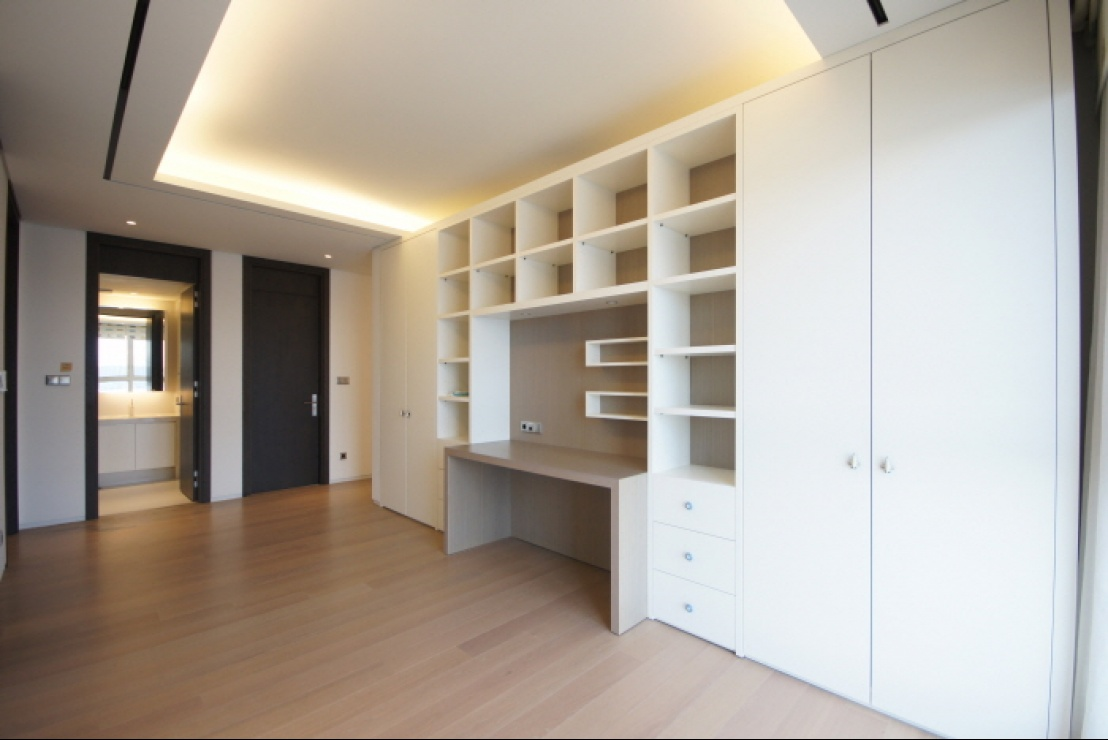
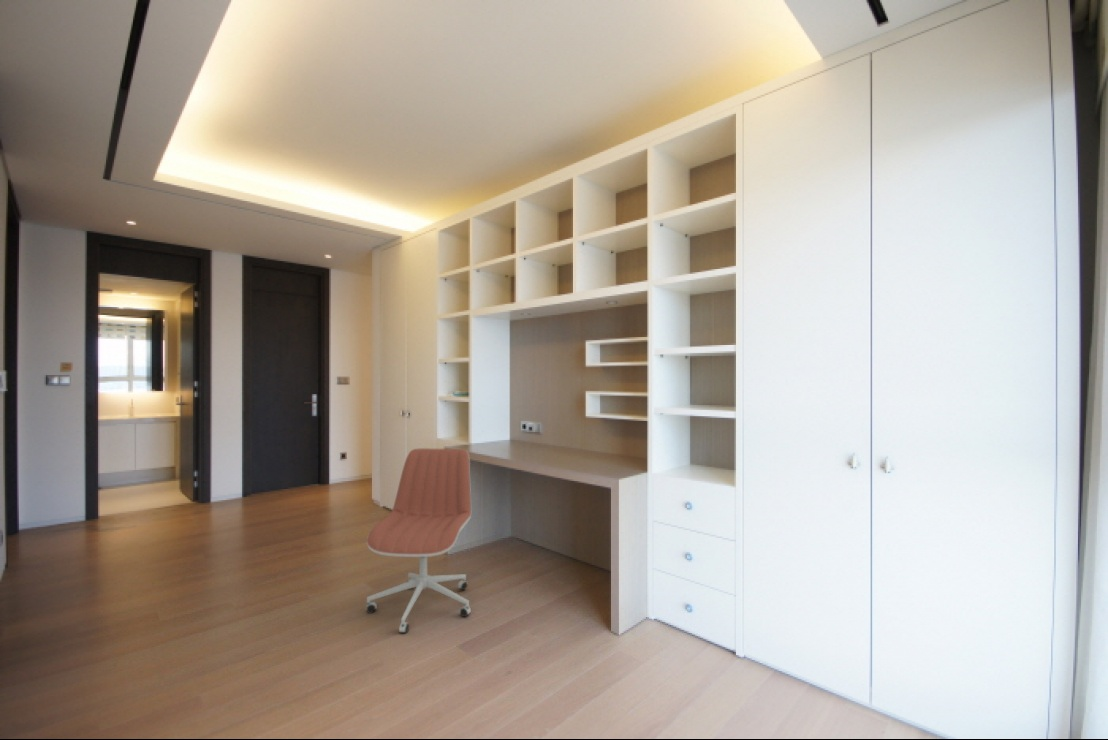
+ office chair [365,447,472,634]
